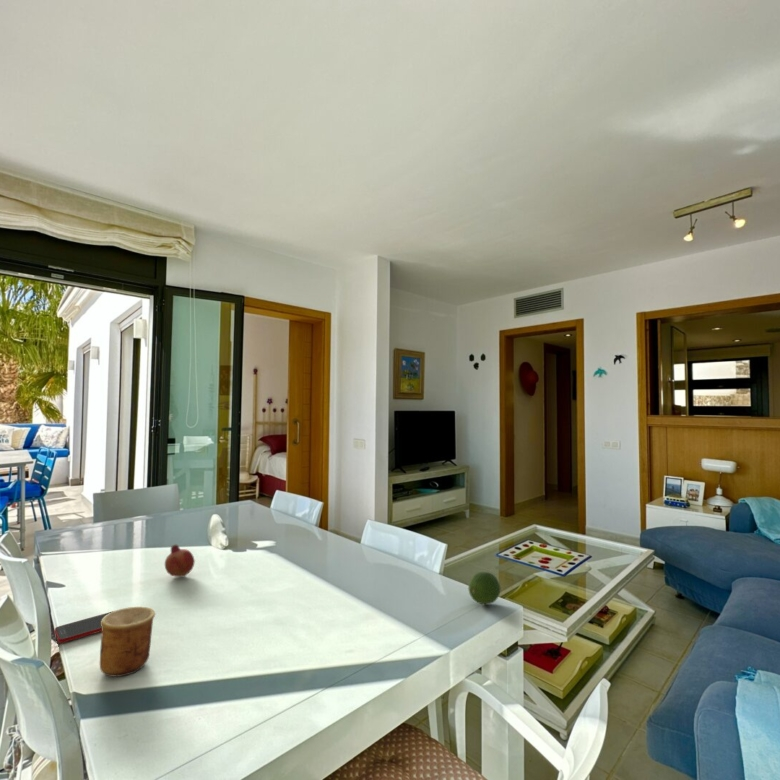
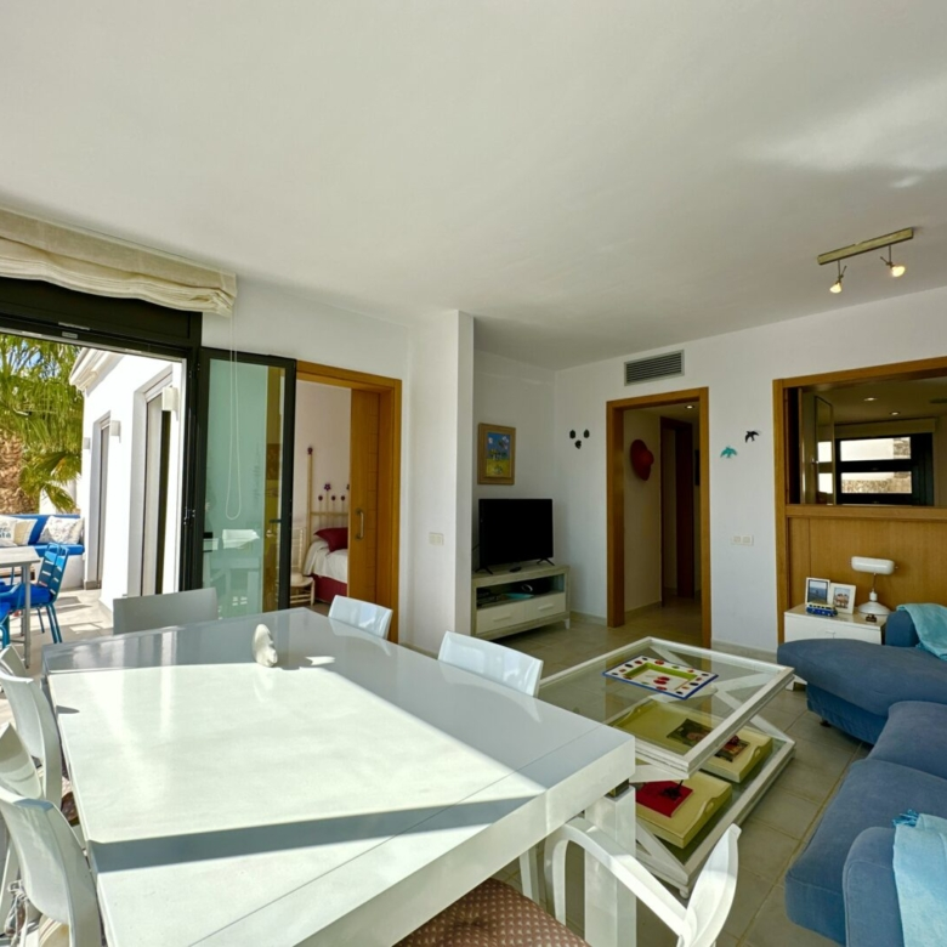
- fruit [467,571,502,605]
- fruit [164,544,196,578]
- cell phone [53,610,114,644]
- cup [99,606,156,678]
